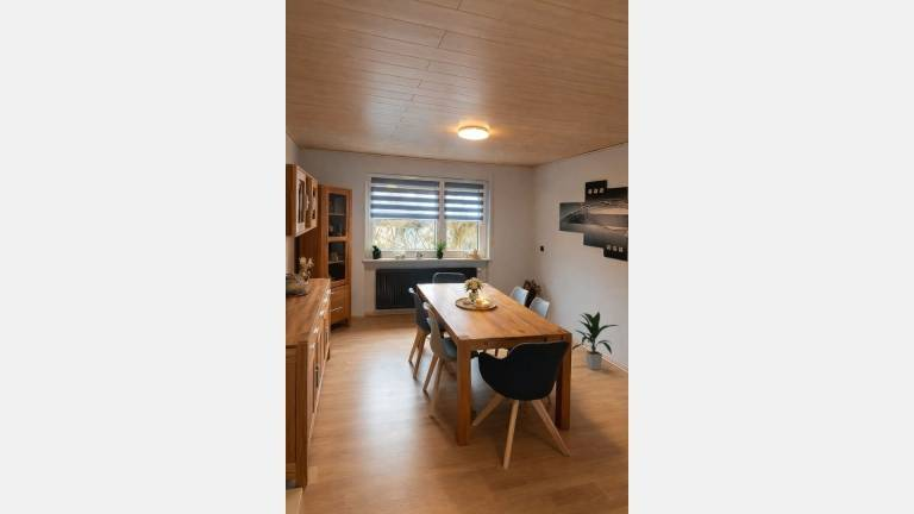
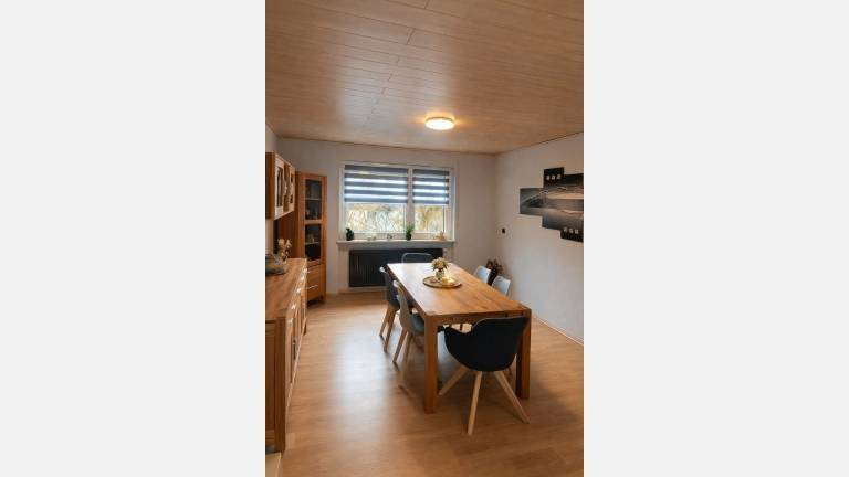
- indoor plant [571,311,619,371]
